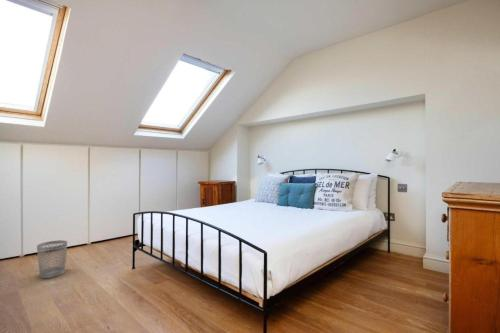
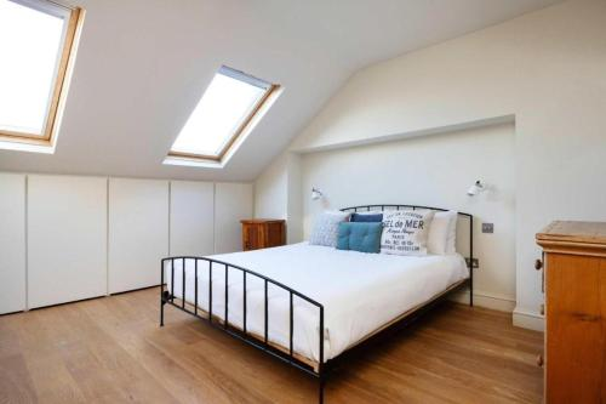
- wastebasket [36,239,68,279]
